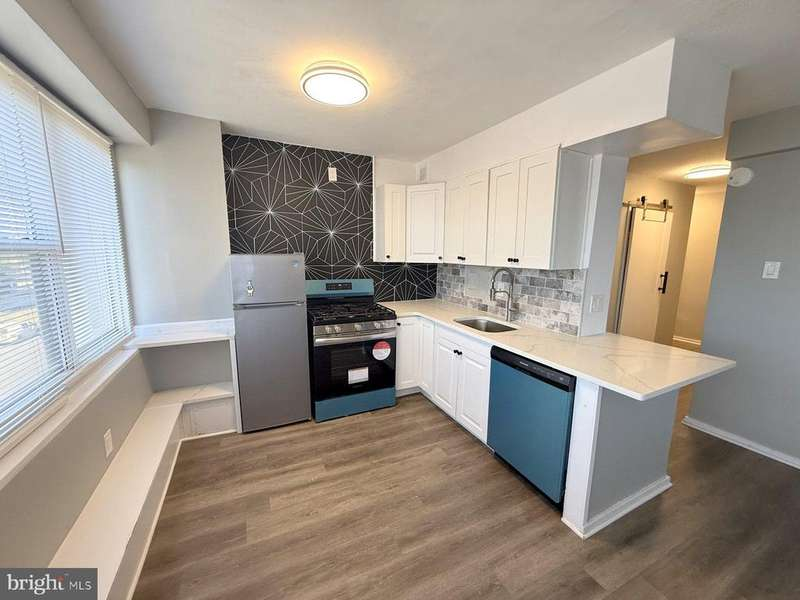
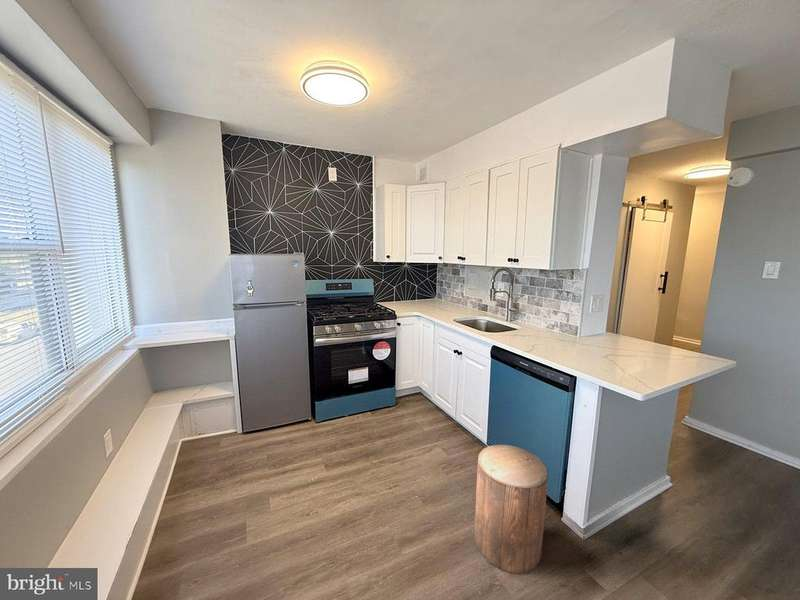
+ stool [473,444,549,574]
